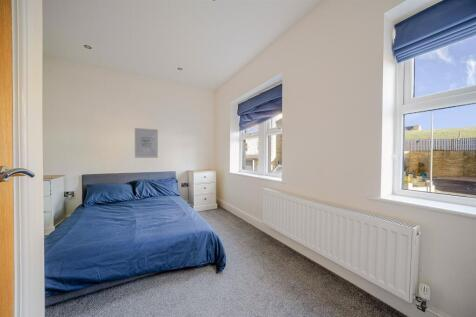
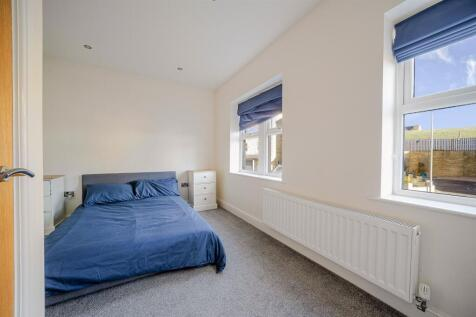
- wall art [134,127,159,159]
